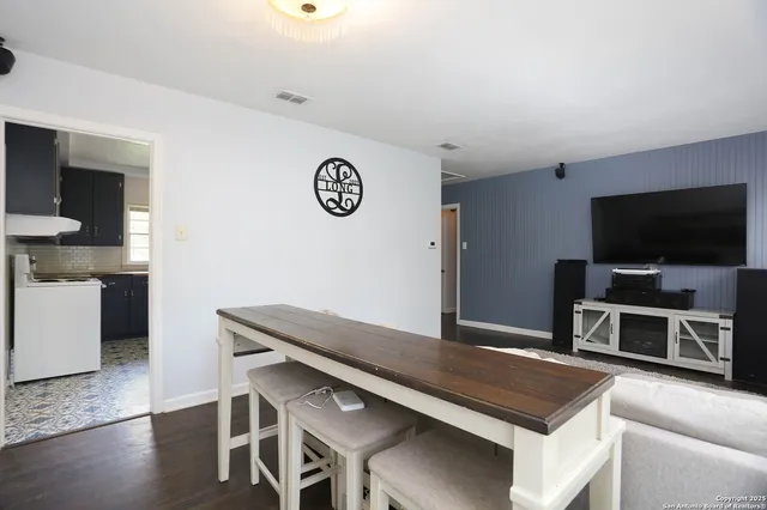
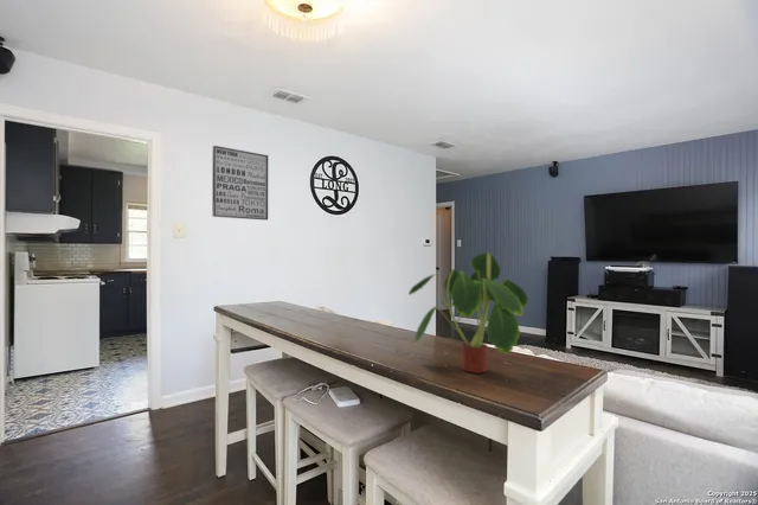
+ wall art [211,145,269,222]
+ plant [407,251,529,375]
